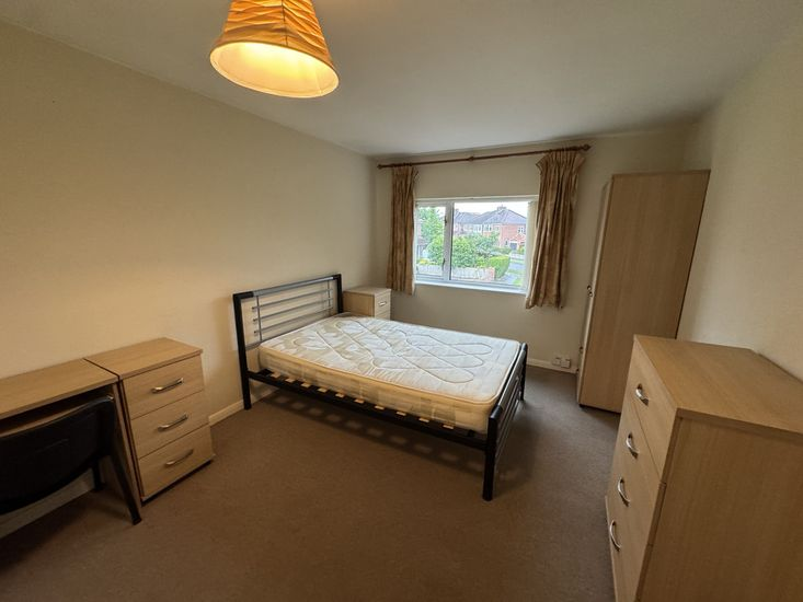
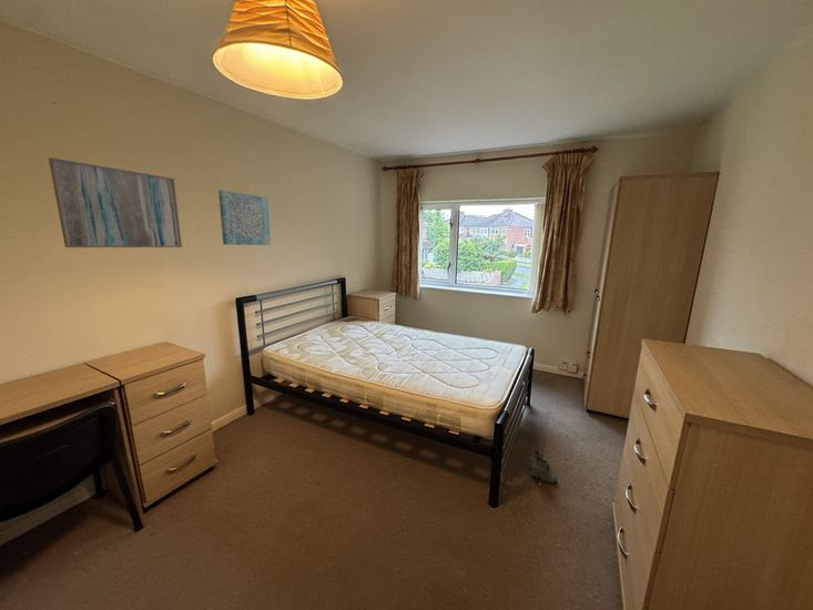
+ boots [528,448,558,485]
+ wall art [48,156,183,248]
+ wall art [217,189,272,246]
